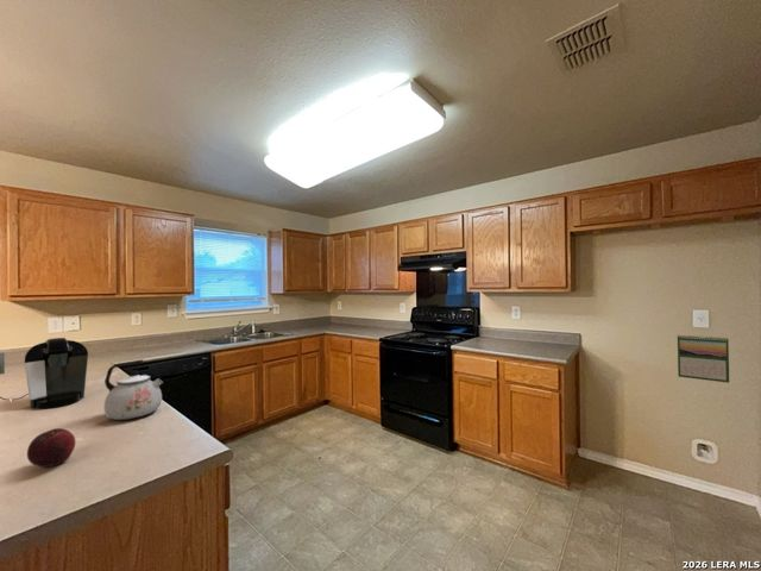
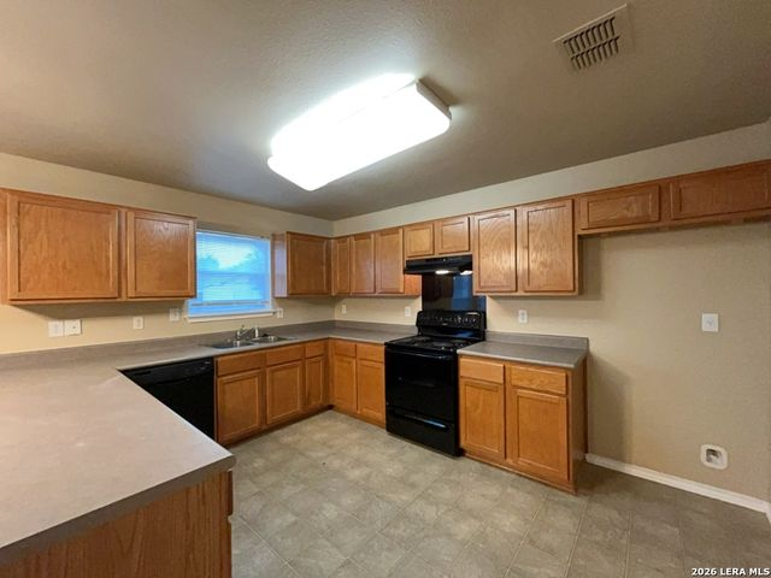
- coffee maker [0,337,89,410]
- calendar [677,334,730,384]
- kettle [103,359,164,421]
- fruit [26,427,76,469]
